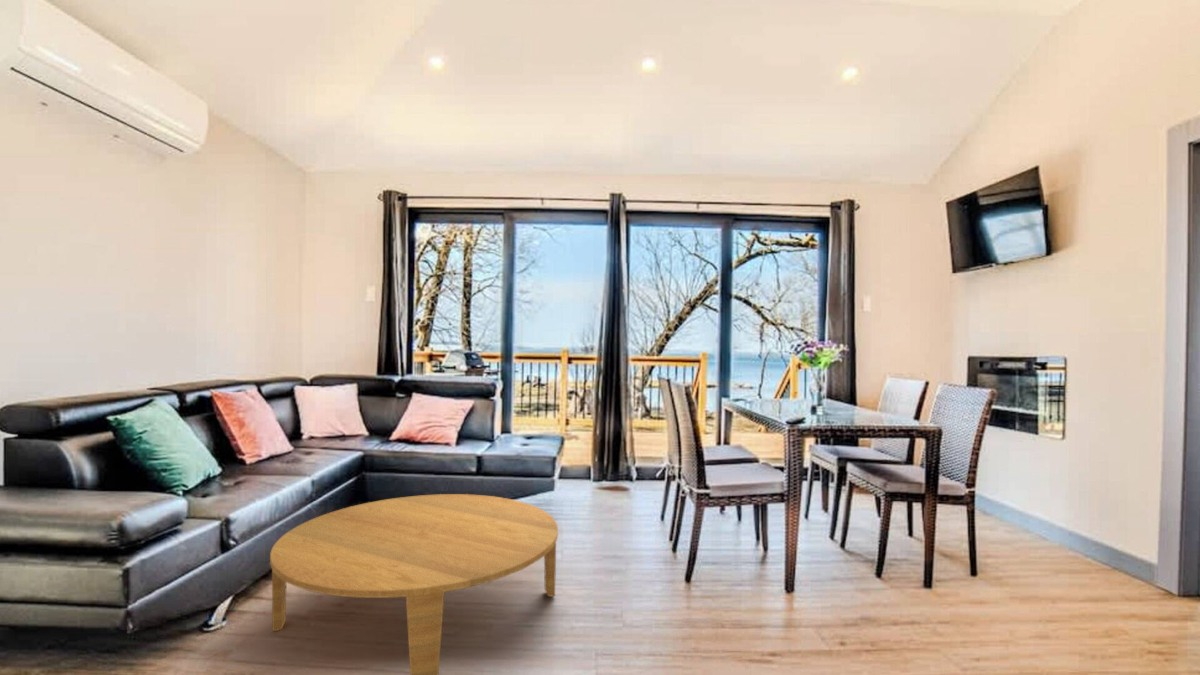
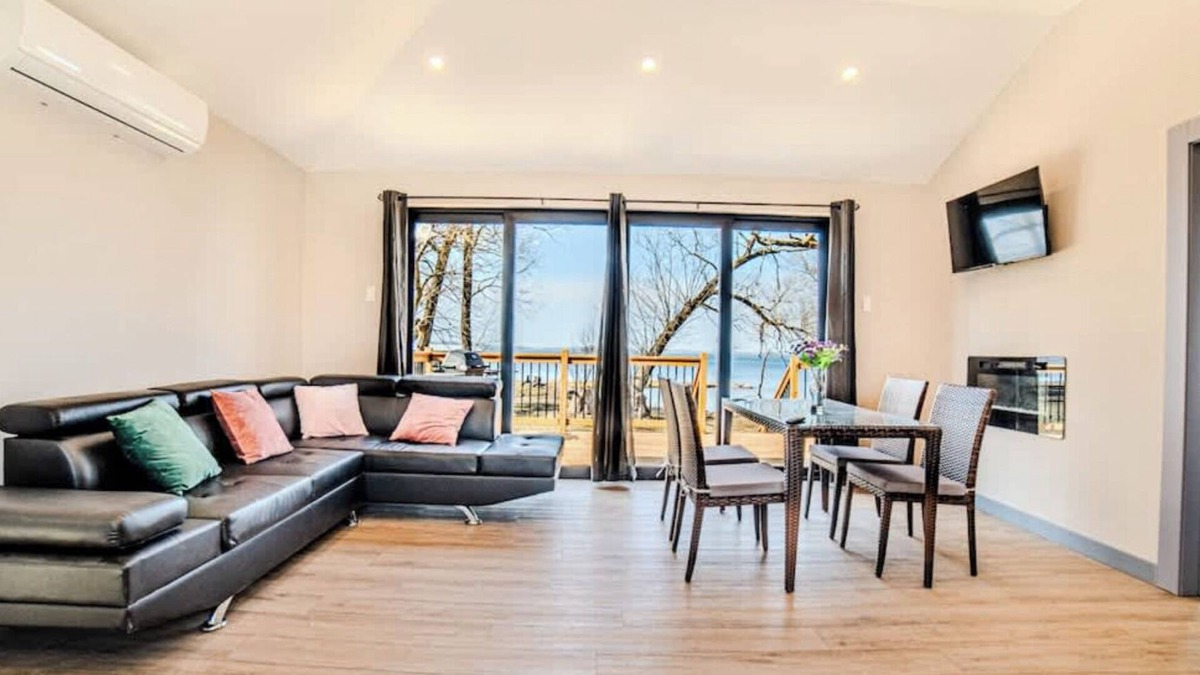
- coffee table [269,493,559,675]
